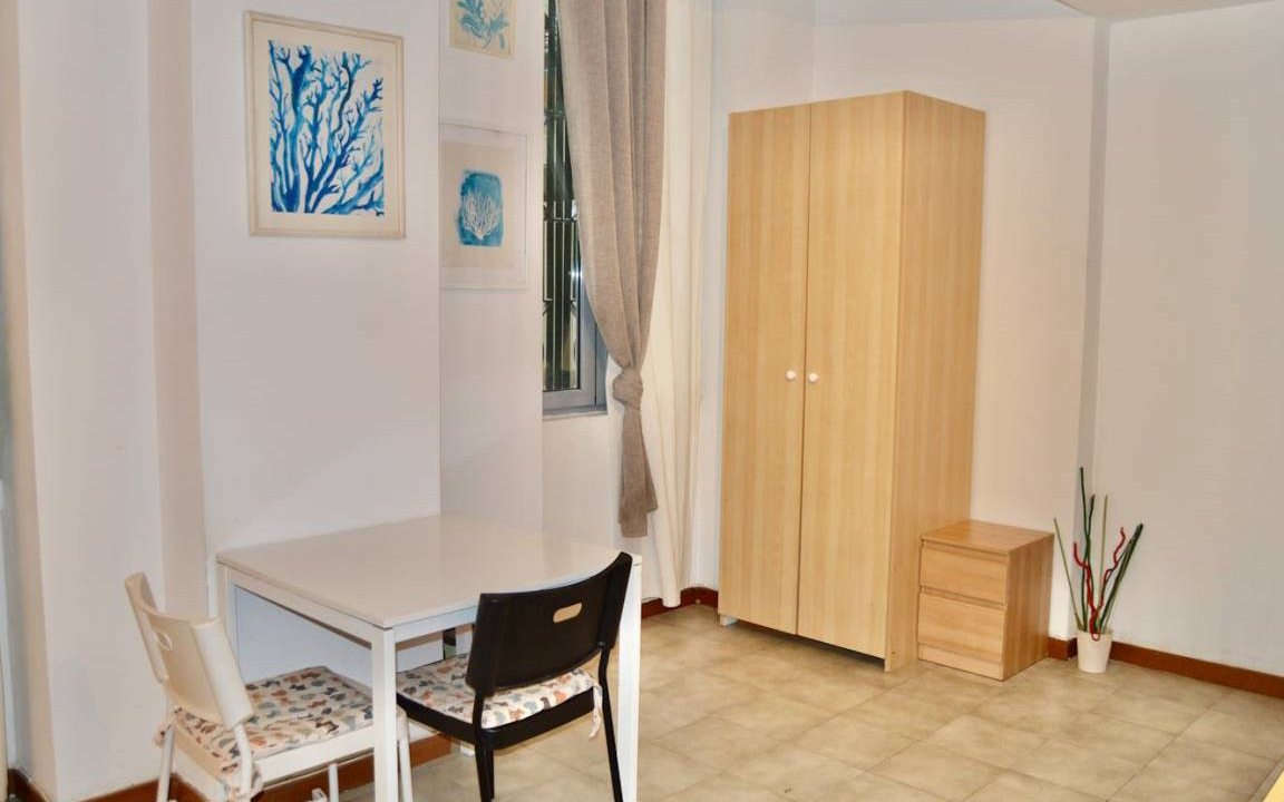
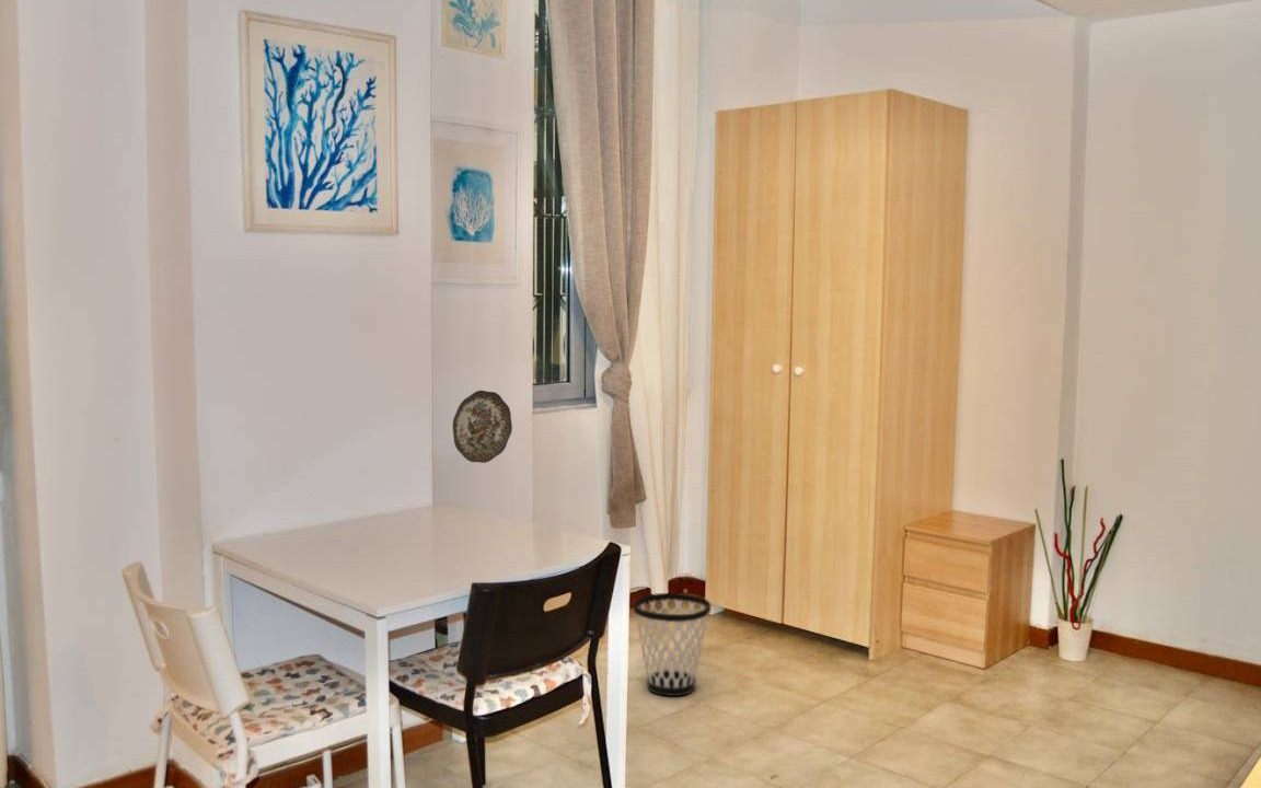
+ wastebasket [633,592,712,697]
+ decorative plate [452,390,513,464]
